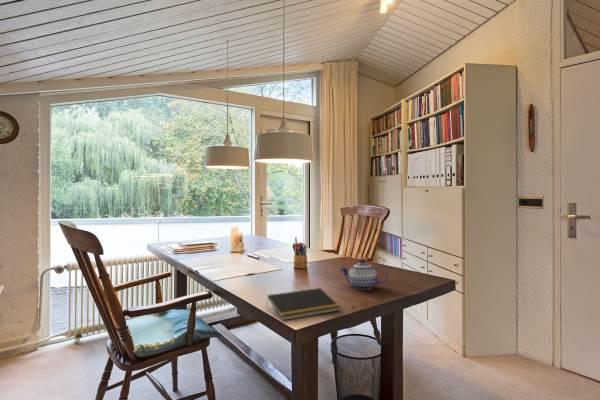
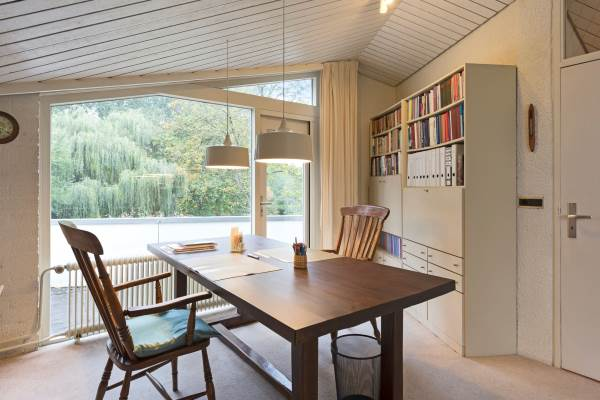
- notepad [265,287,342,321]
- teapot [339,258,389,291]
